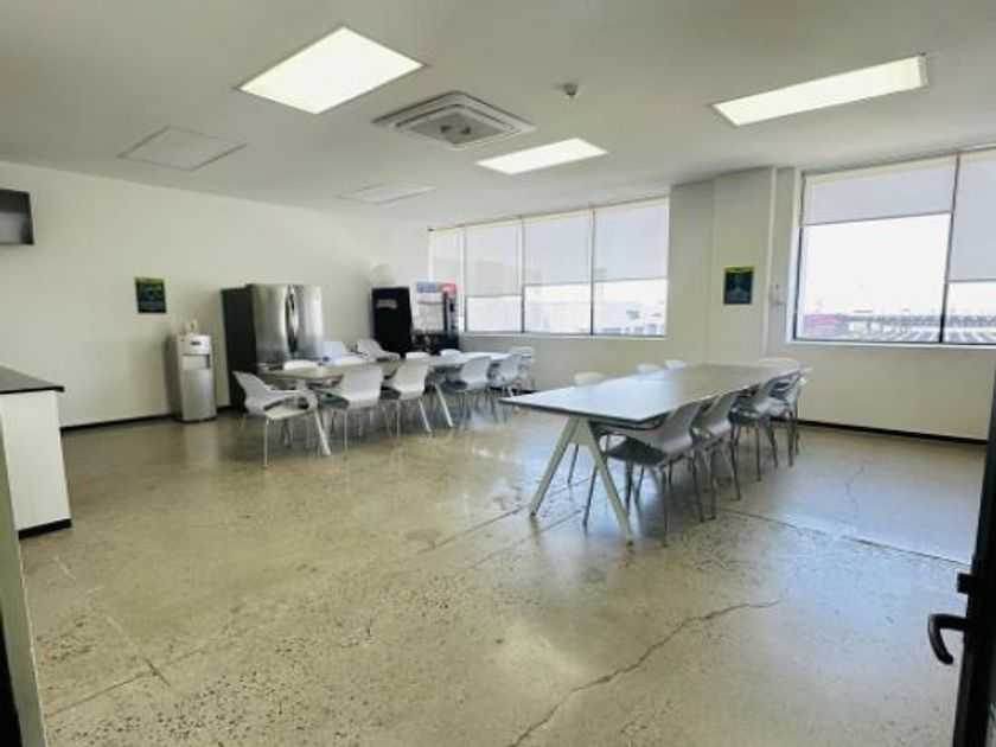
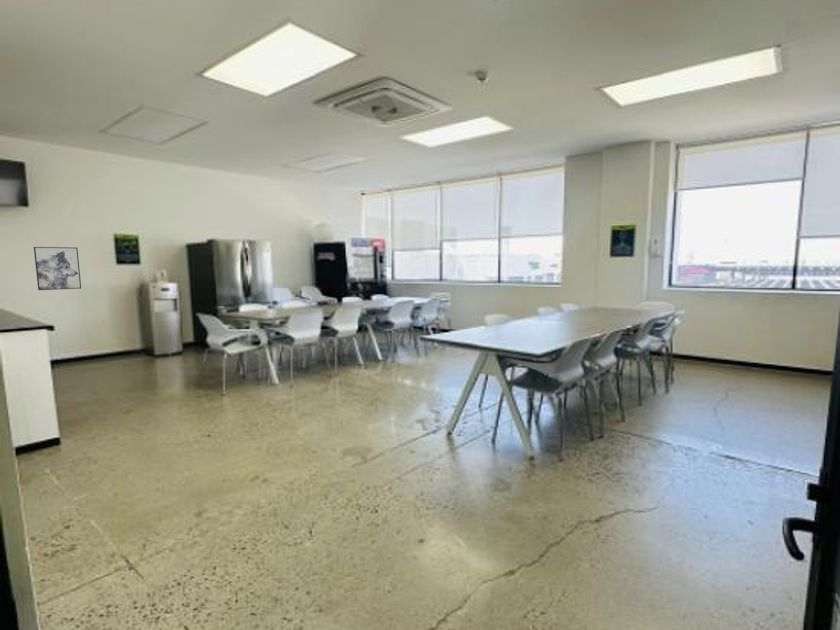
+ wall art [33,246,82,291]
